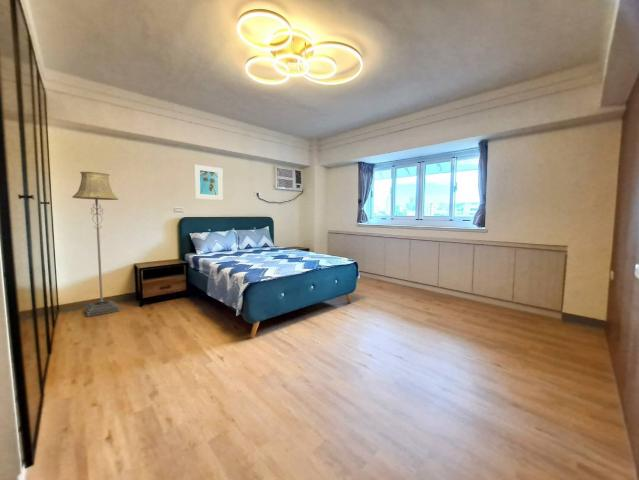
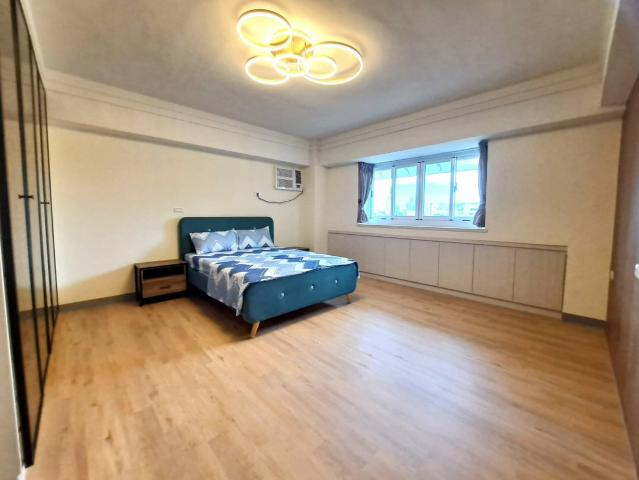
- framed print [193,164,224,201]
- floor lamp [71,171,121,318]
